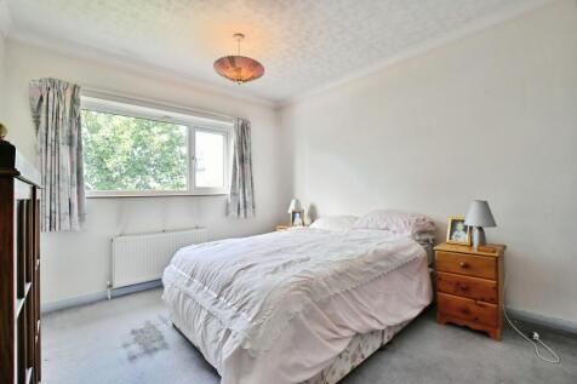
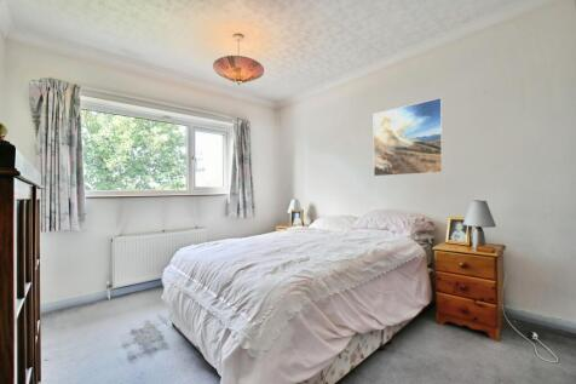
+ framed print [373,97,444,178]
